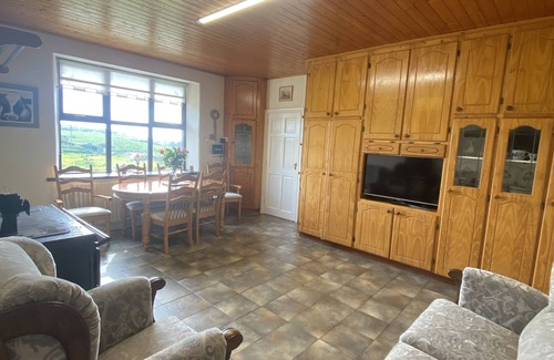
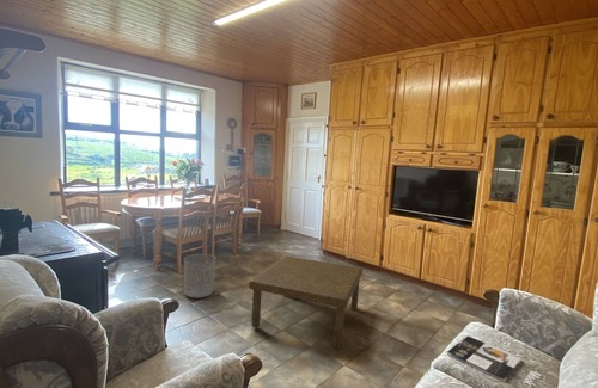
+ magazine [446,334,542,387]
+ waste bin [183,253,216,300]
+ coffee table [248,255,364,350]
